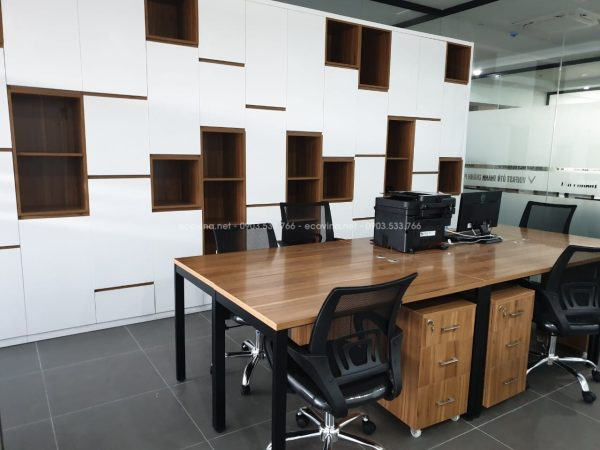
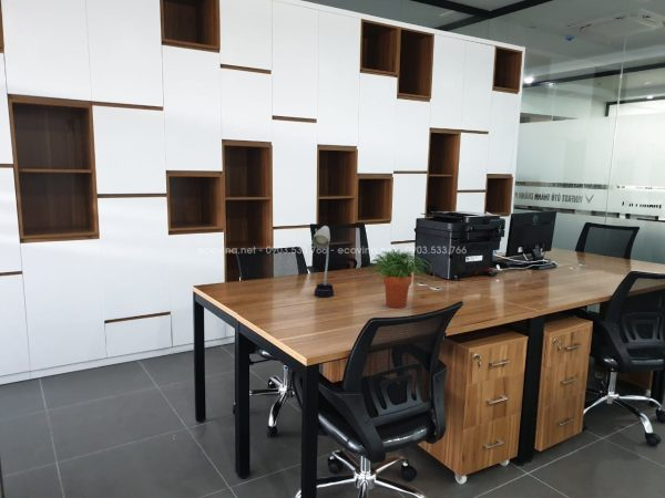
+ desk lamp [311,225,335,299]
+ potted plant [365,248,432,309]
